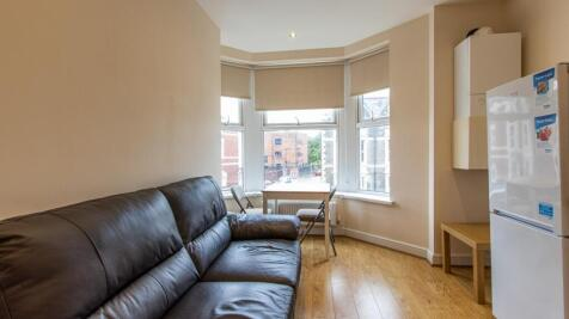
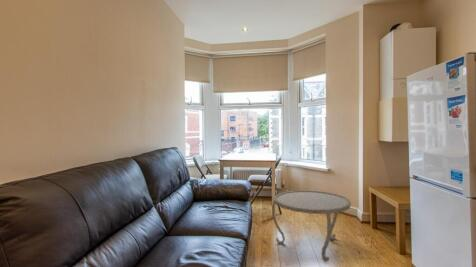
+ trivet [271,190,352,263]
